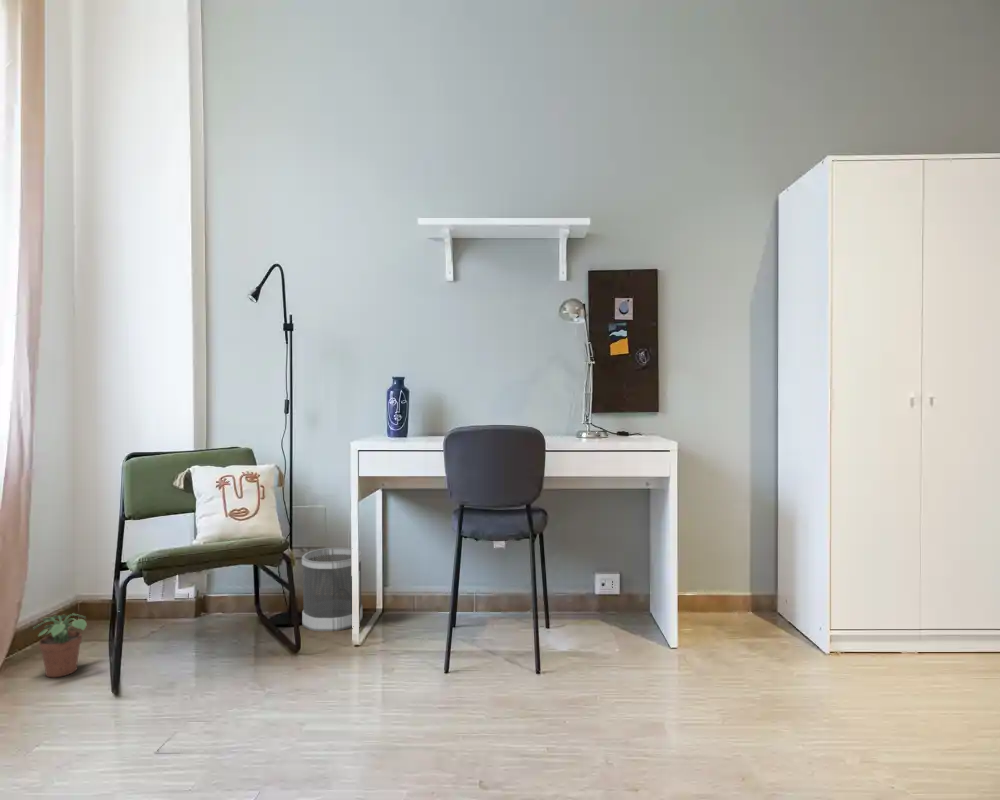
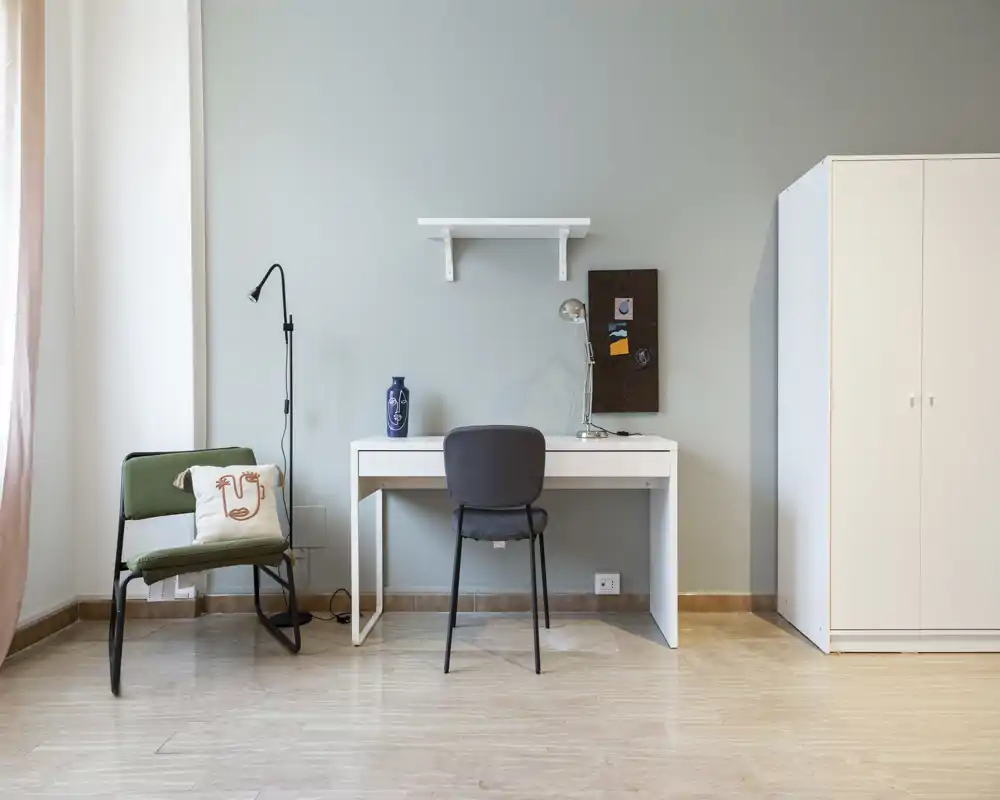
- potted plant [32,612,88,678]
- wastebasket [301,547,363,632]
